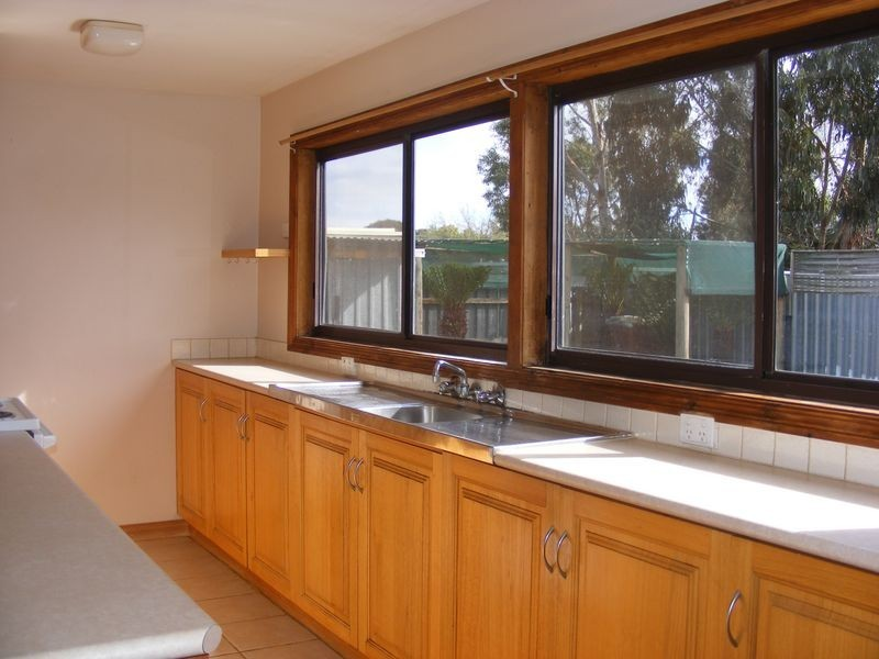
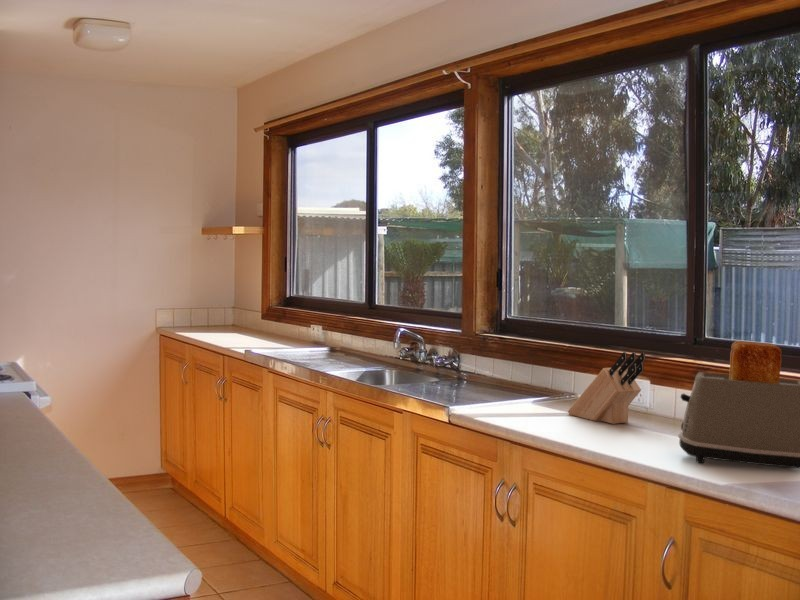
+ knife block [567,351,646,425]
+ toaster [677,340,800,469]
